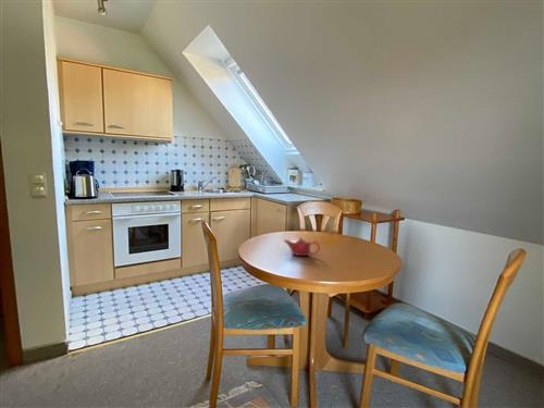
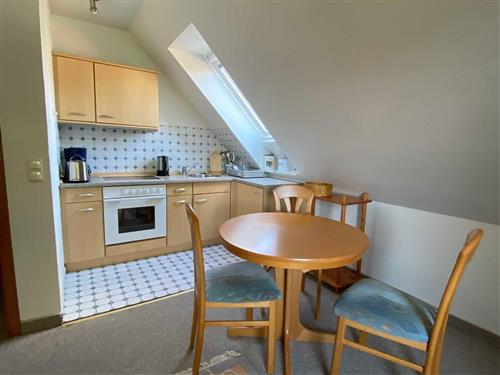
- teapot [283,236,321,257]
